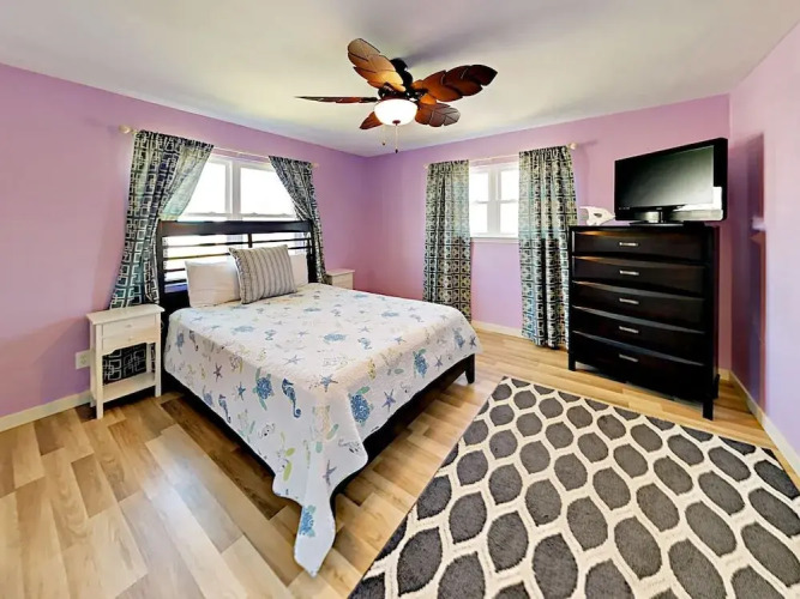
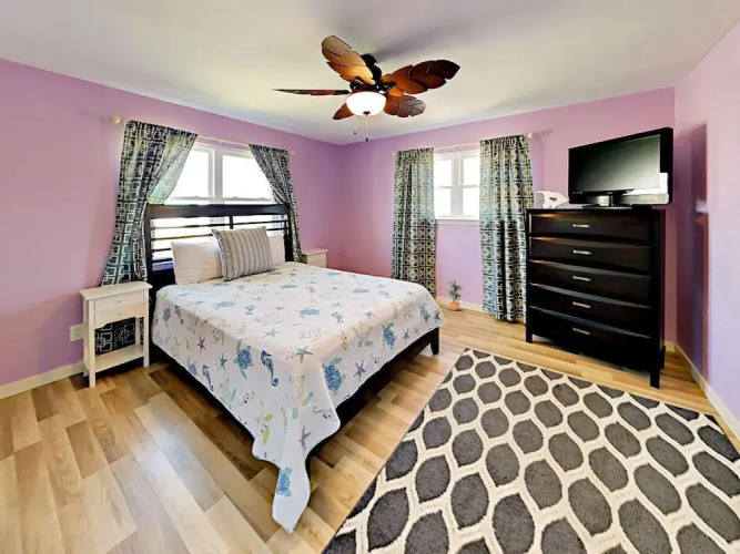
+ potted plant [445,278,465,311]
